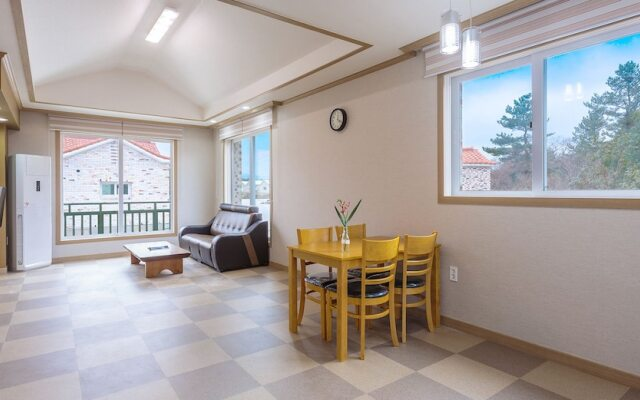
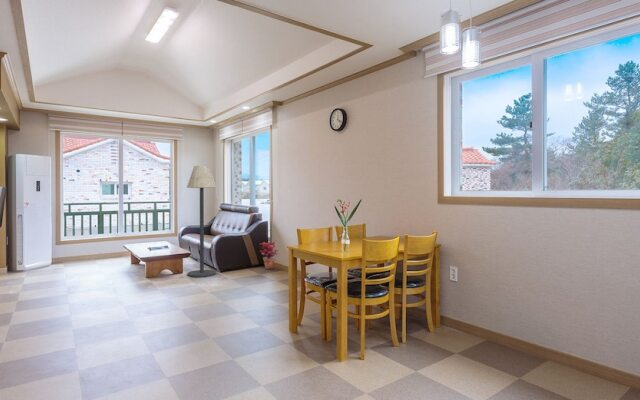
+ potted plant [259,241,280,270]
+ floor lamp [186,165,217,278]
